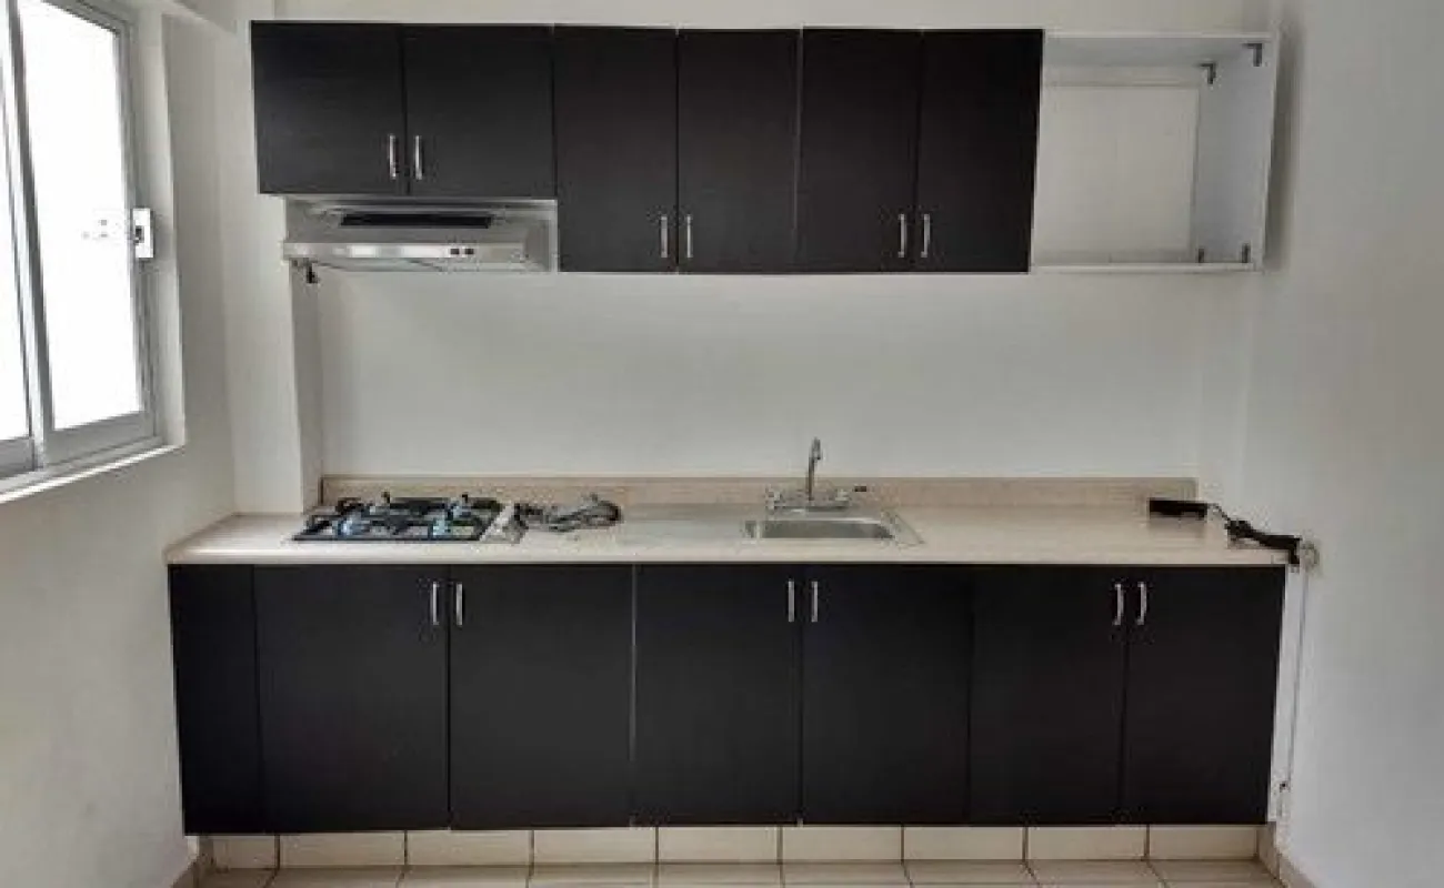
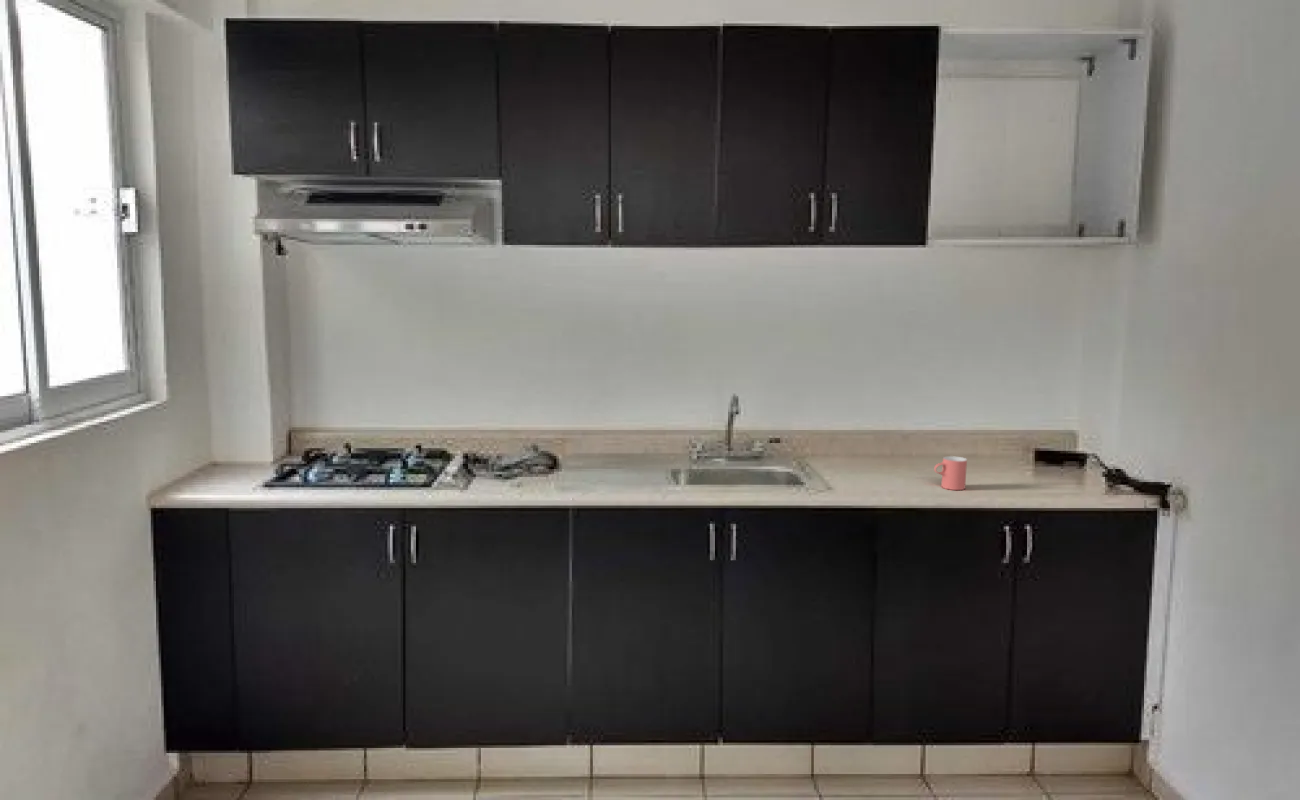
+ cup [933,455,968,491]
